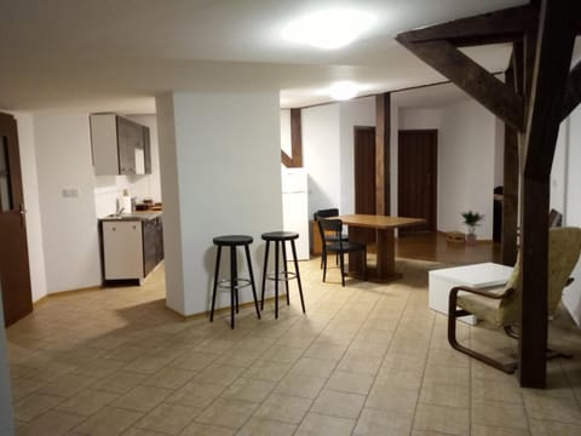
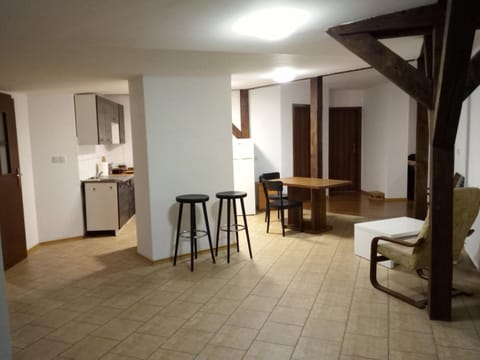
- potted plant [459,210,487,247]
